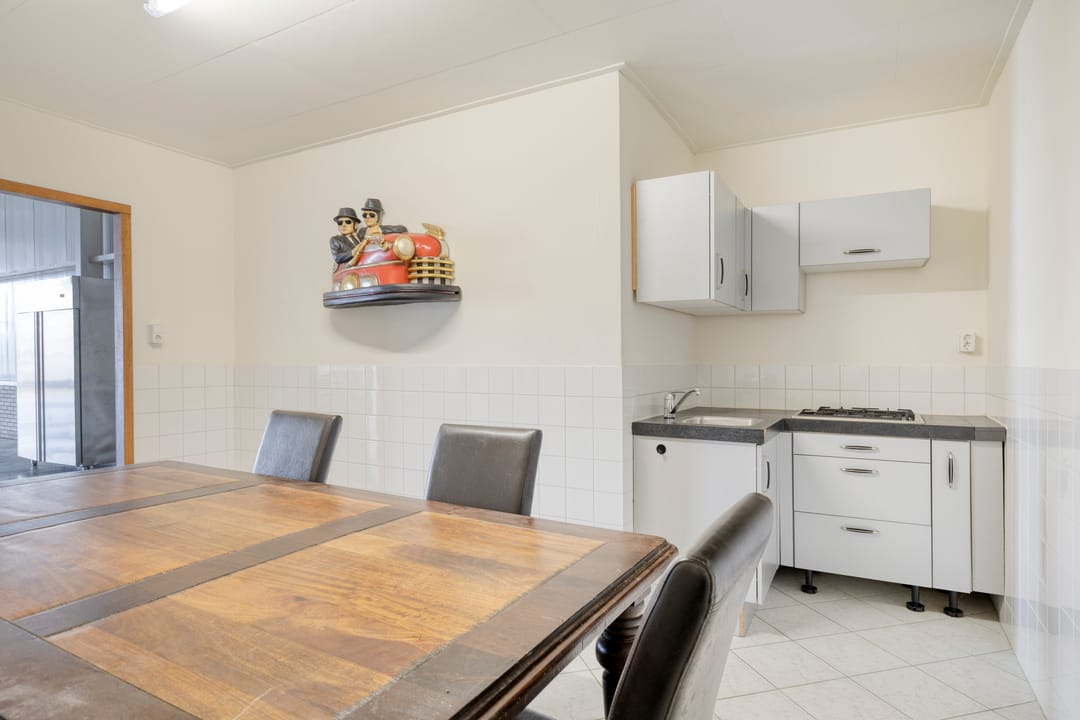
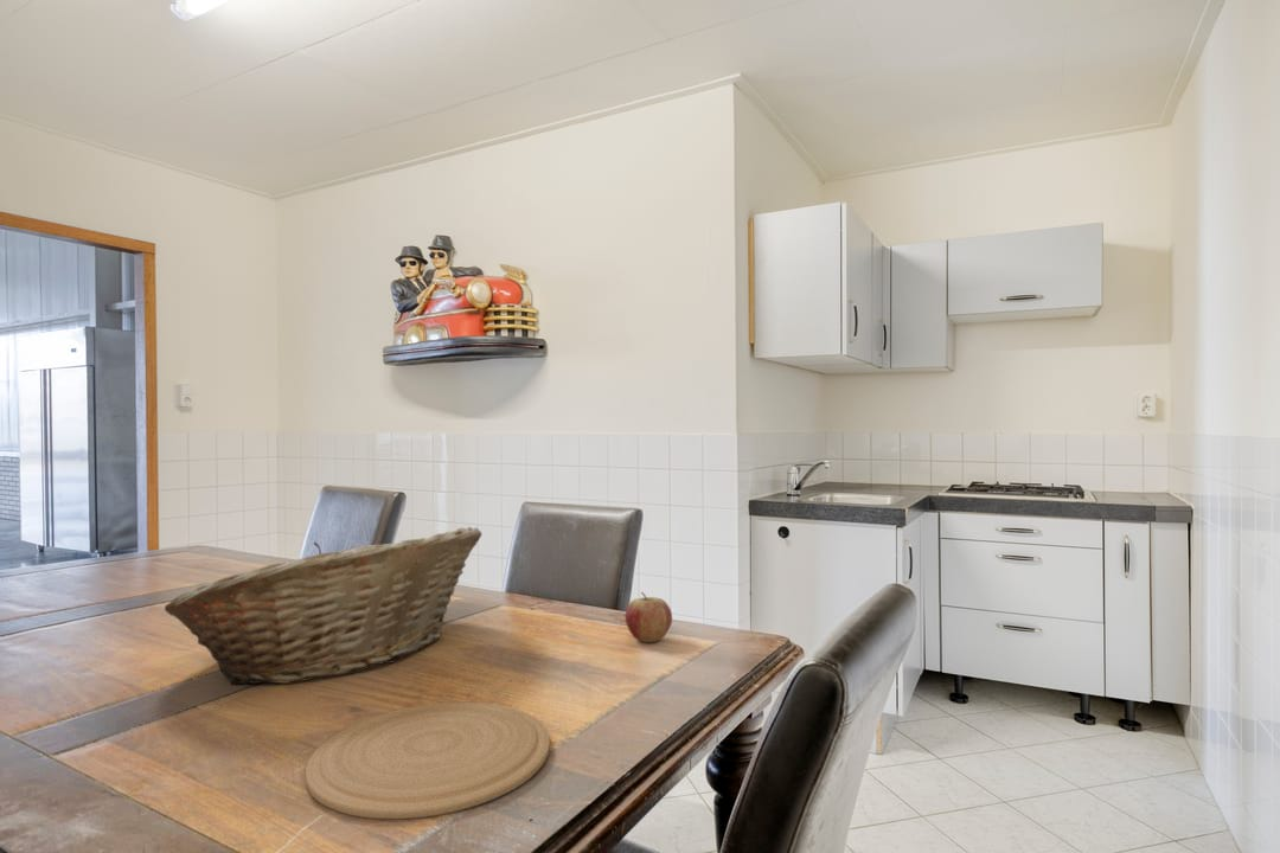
+ fruit [625,591,673,643]
+ fruit basket [164,526,484,685]
+ plate [305,701,551,820]
